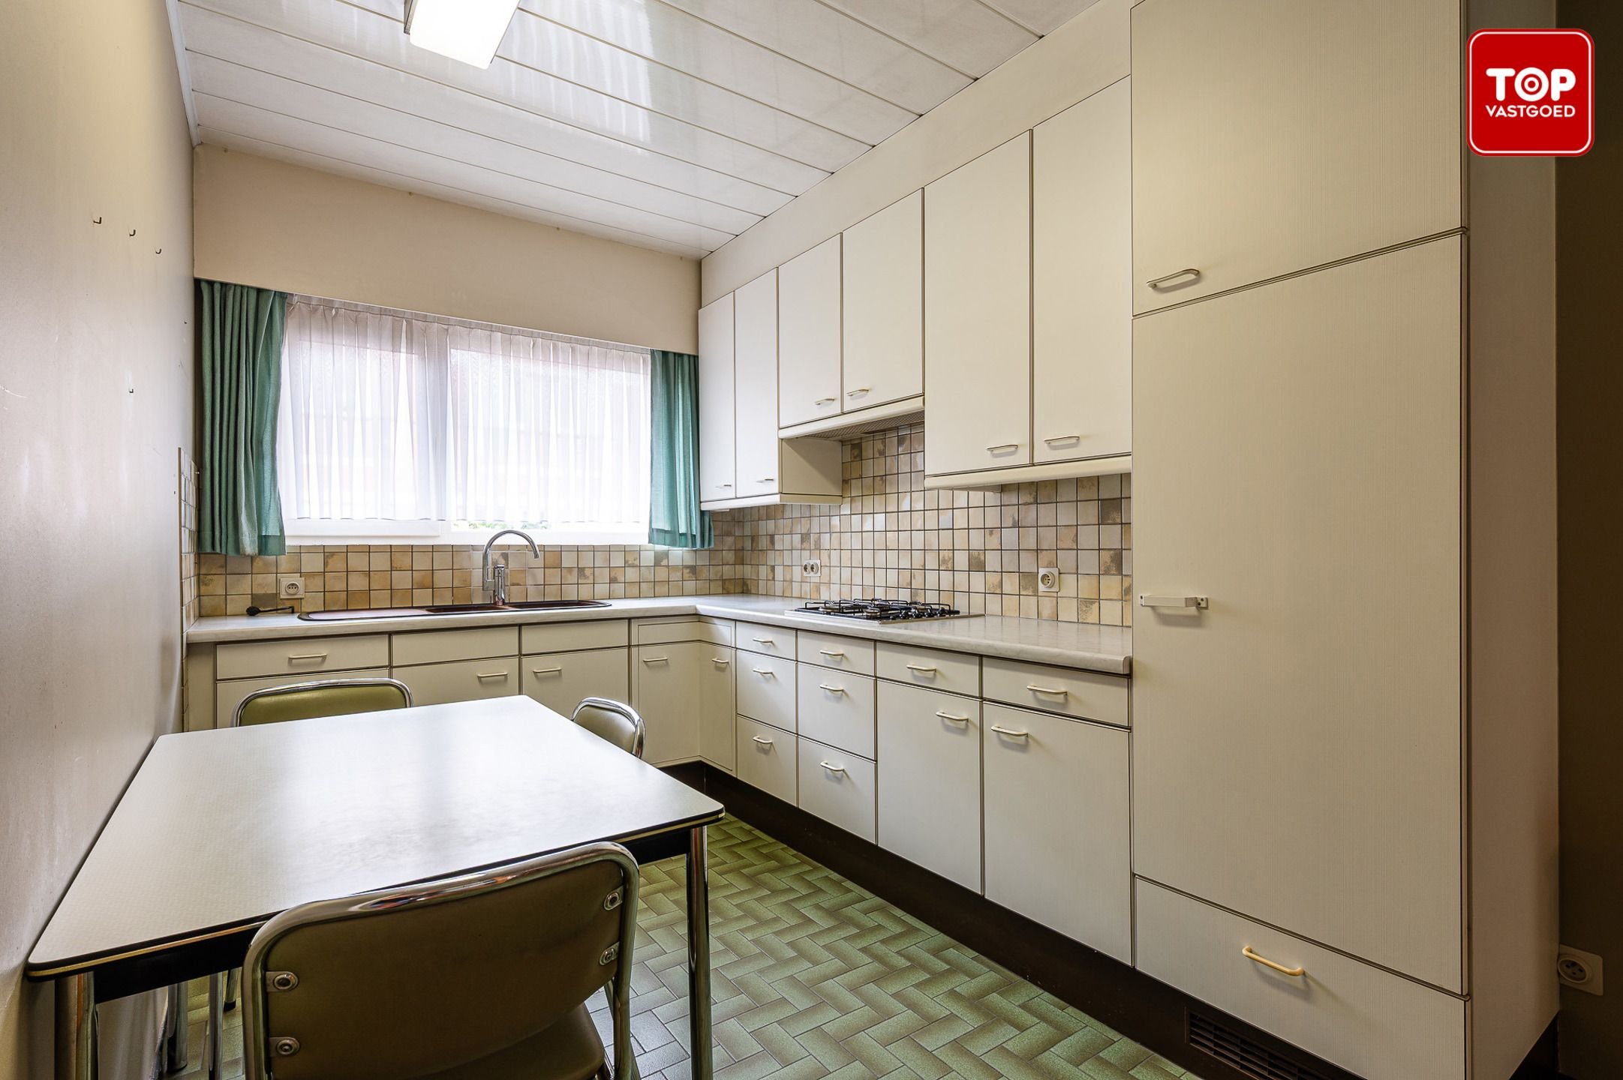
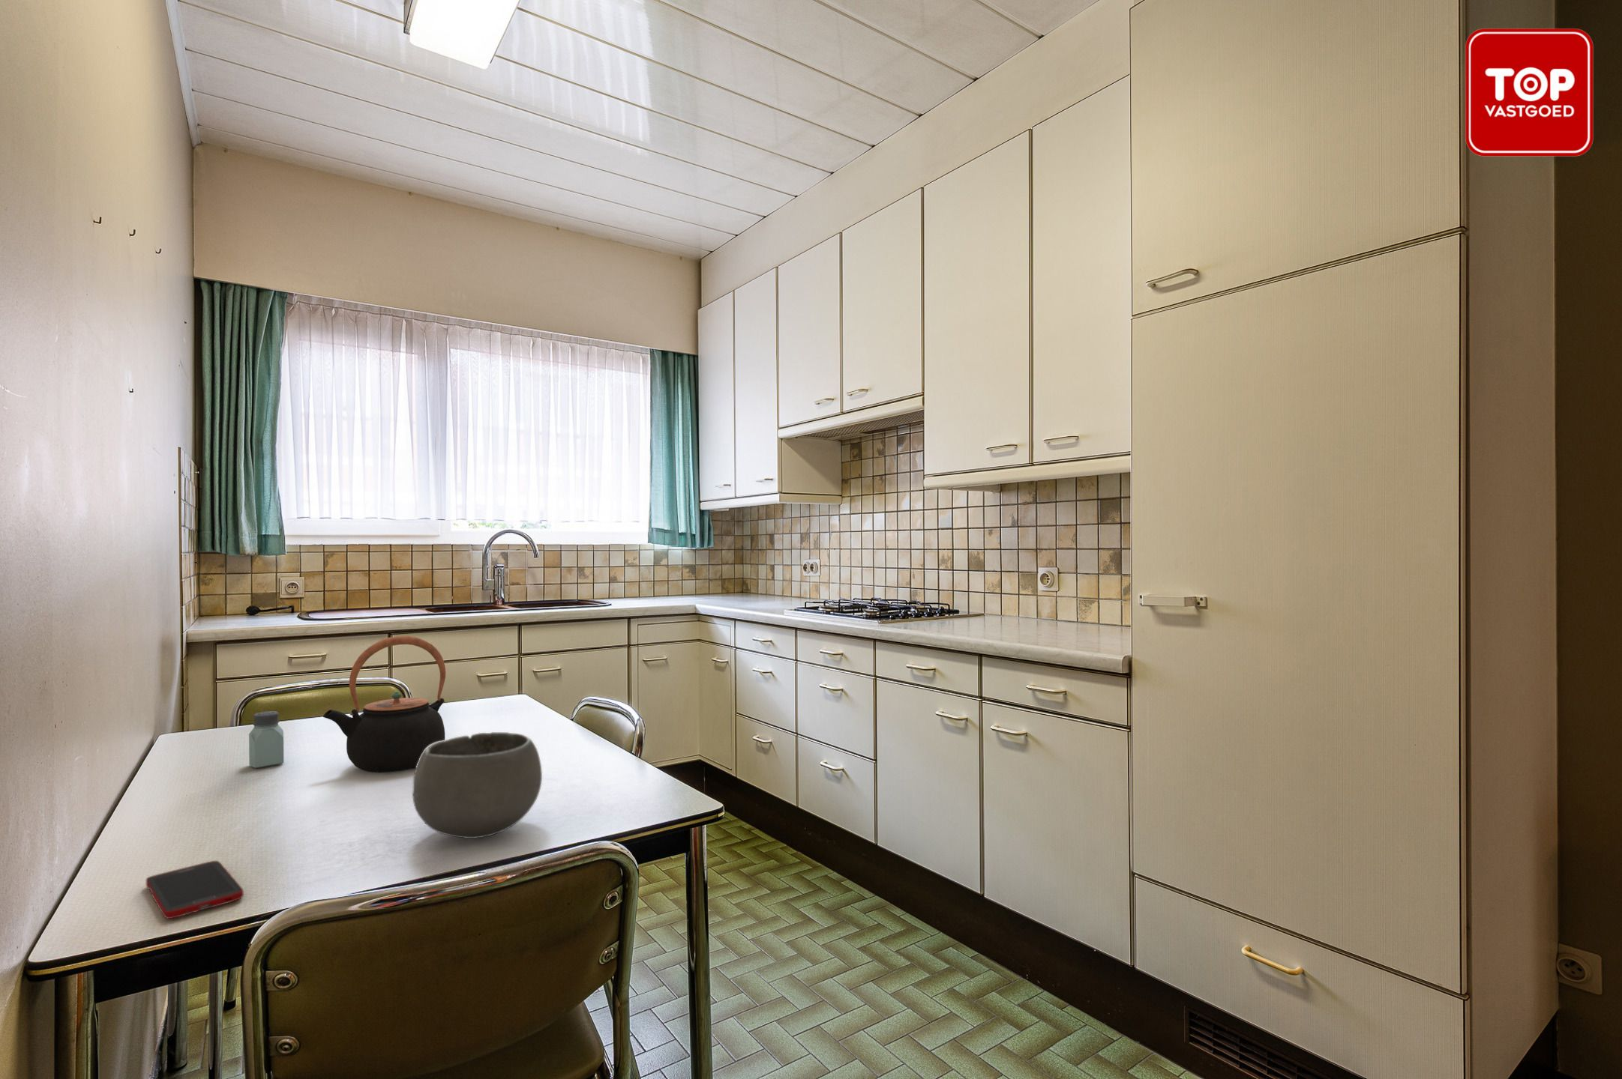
+ teapot [323,636,446,773]
+ cell phone [146,860,245,919]
+ ceramic bowl [412,731,543,839]
+ saltshaker [248,711,284,768]
